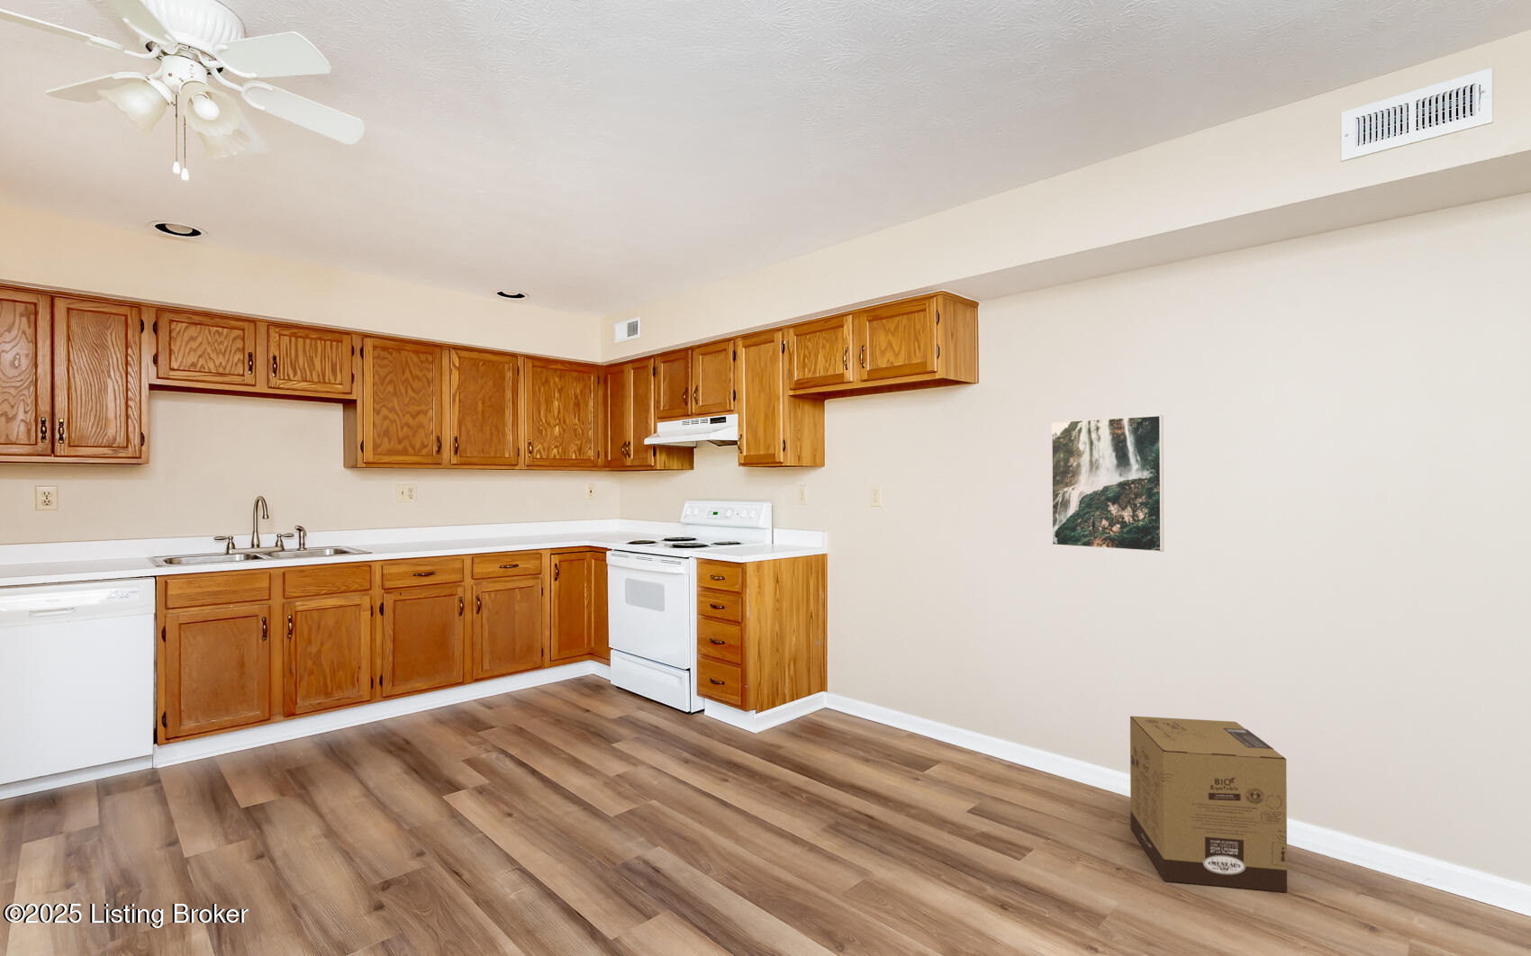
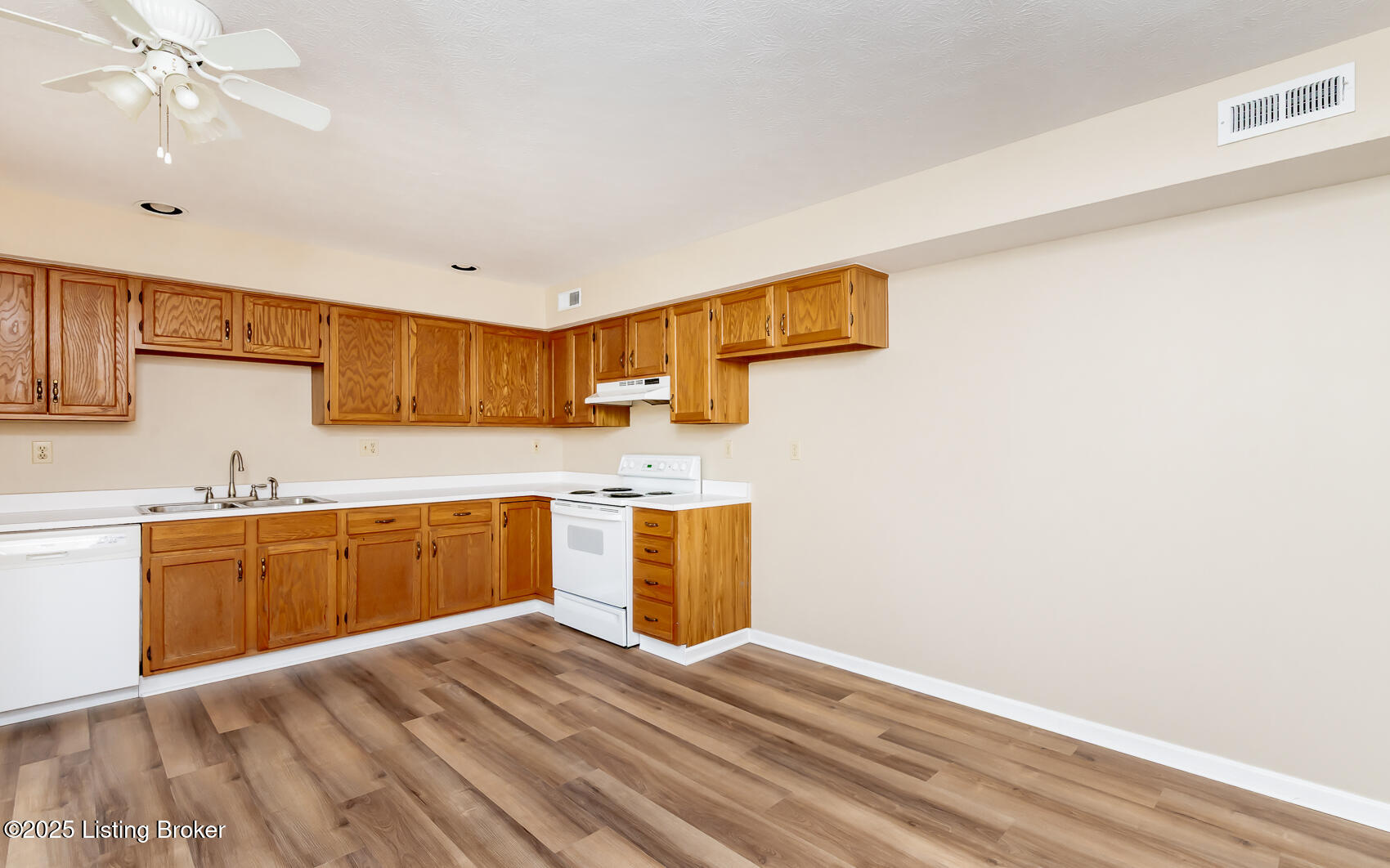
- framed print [1050,414,1164,553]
- cardboard box [1129,715,1288,893]
